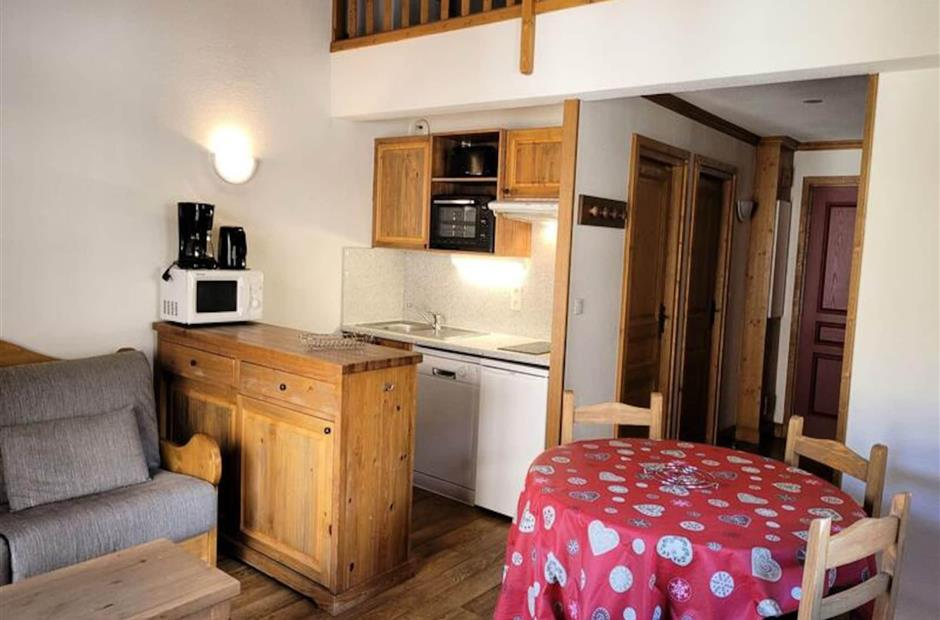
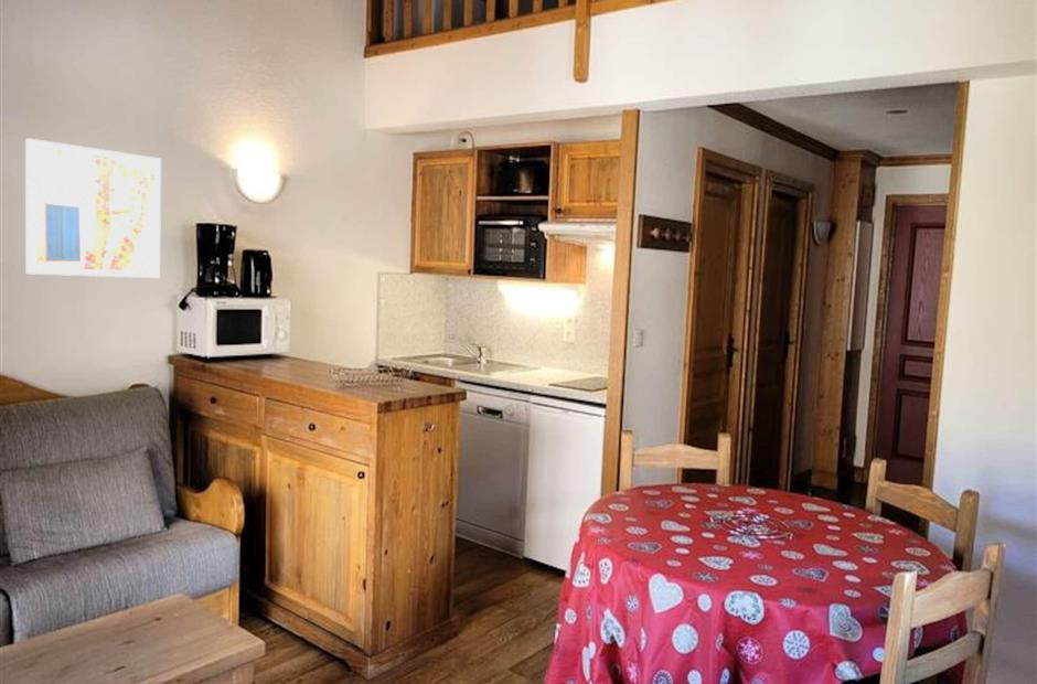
+ wall art [24,138,162,279]
